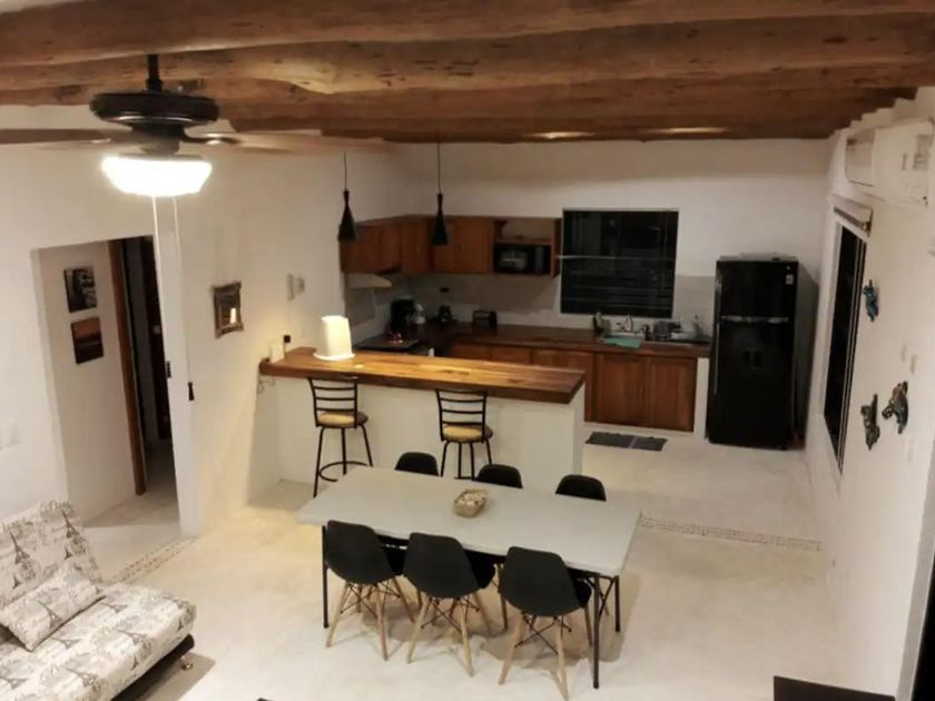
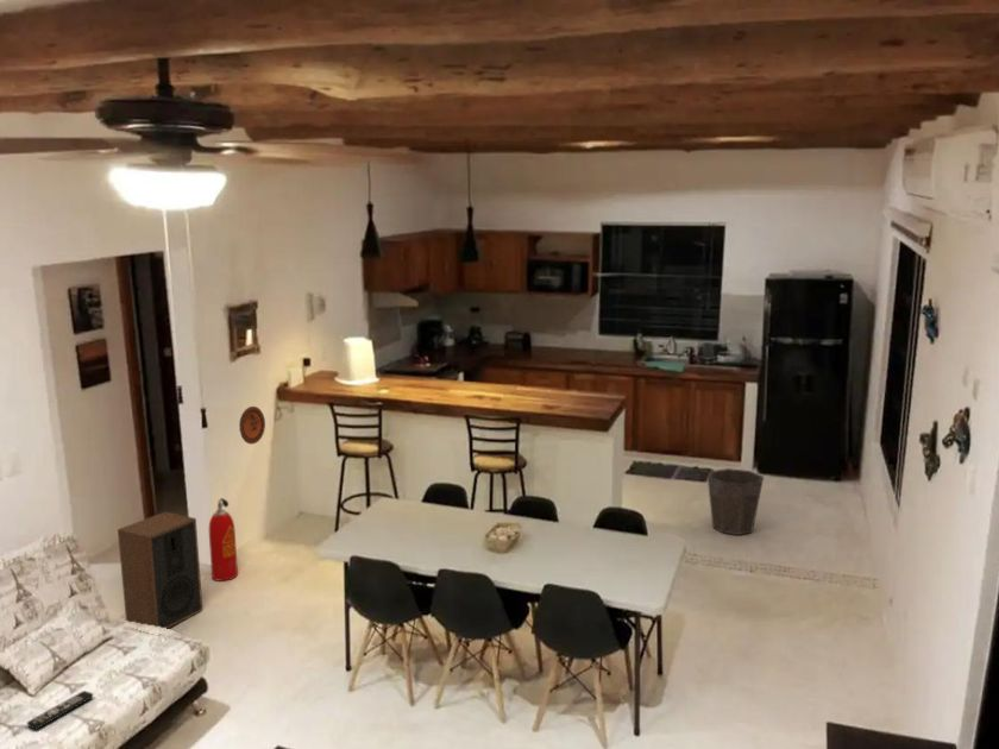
+ fire extinguisher [208,497,239,583]
+ remote control [26,690,94,731]
+ waste bin [706,467,765,536]
+ speaker [117,510,205,630]
+ decorative plate [238,405,266,445]
